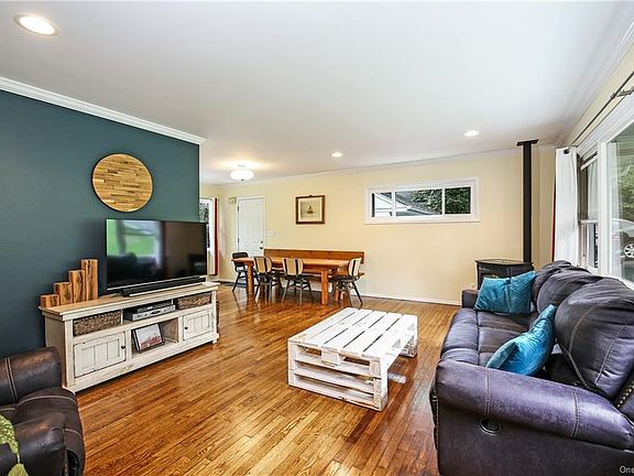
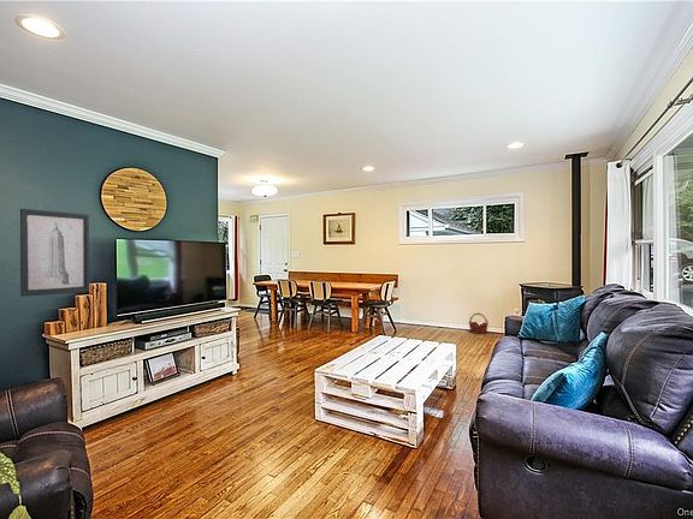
+ basket [468,312,490,335]
+ wall art [19,208,90,298]
